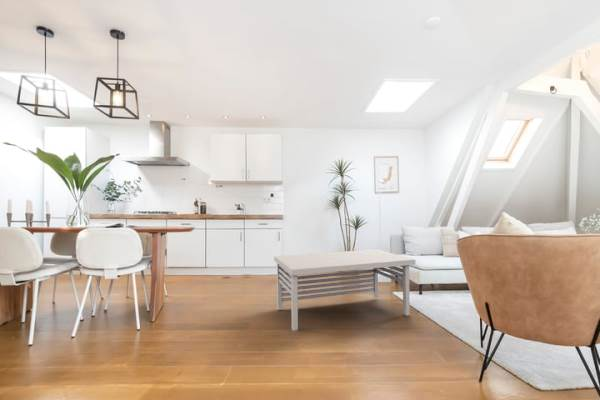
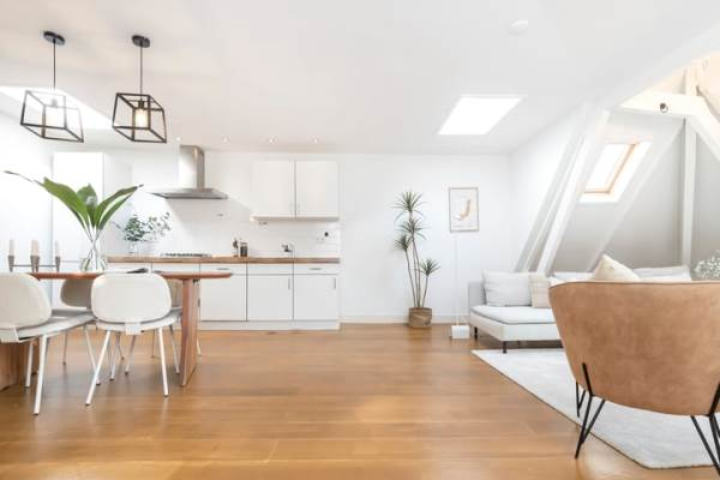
- coffee table [273,248,417,332]
